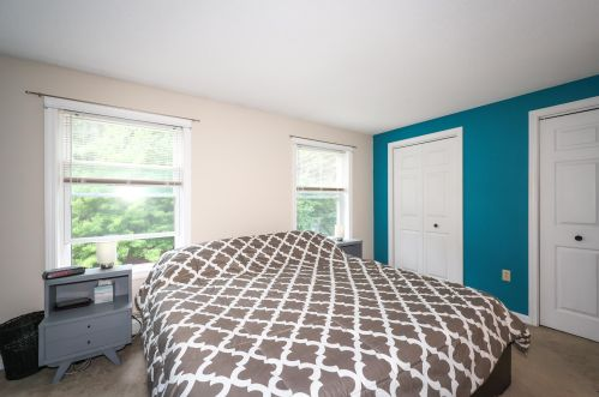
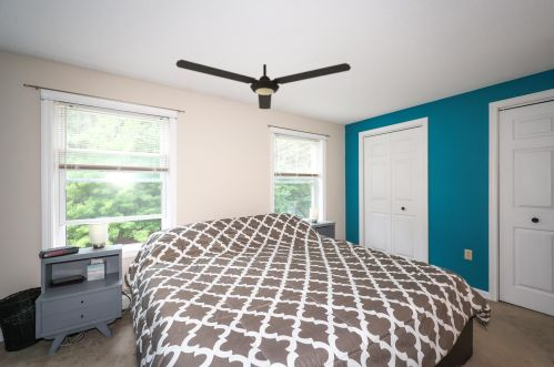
+ ceiling fan [175,59,352,110]
